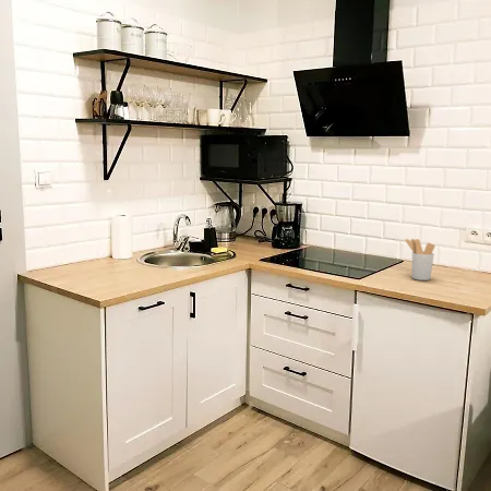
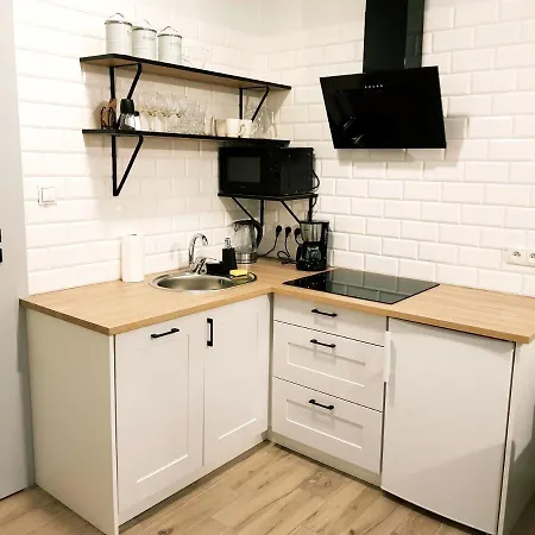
- utensil holder [405,238,436,282]
